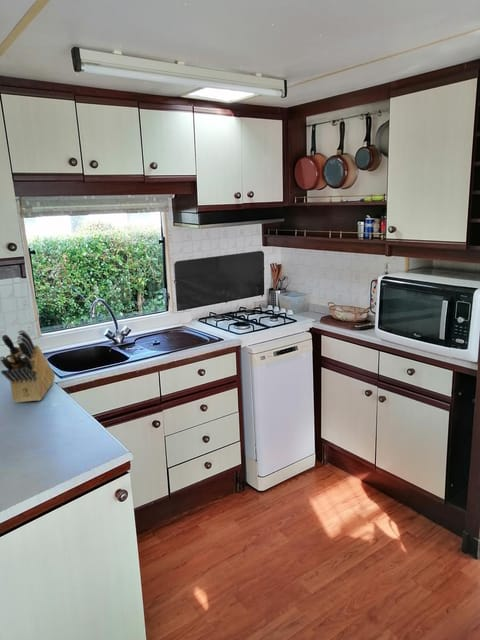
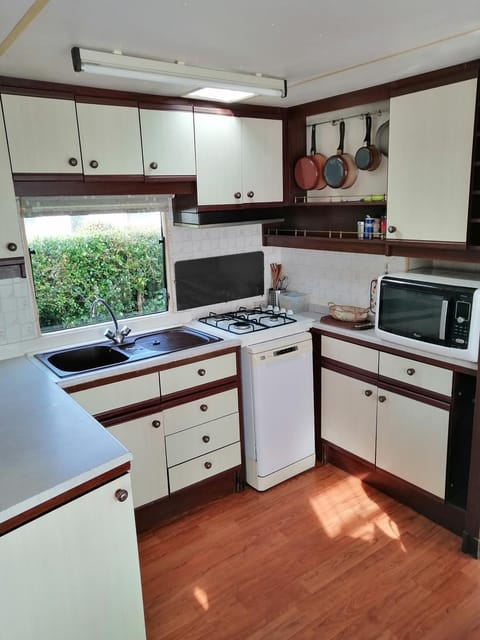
- knife block [0,329,56,404]
